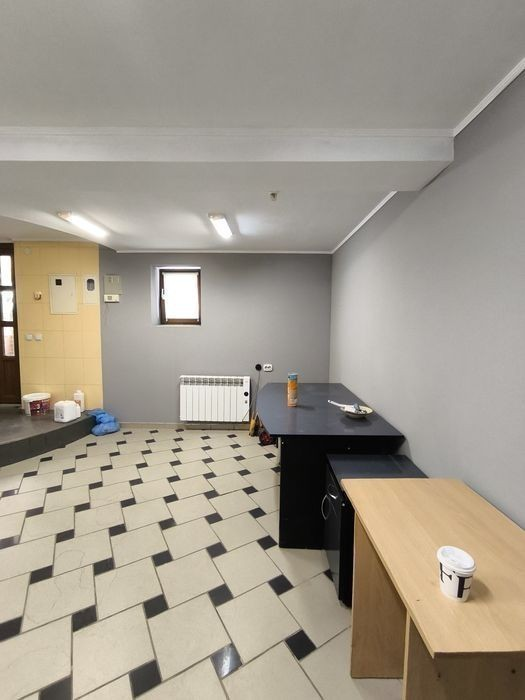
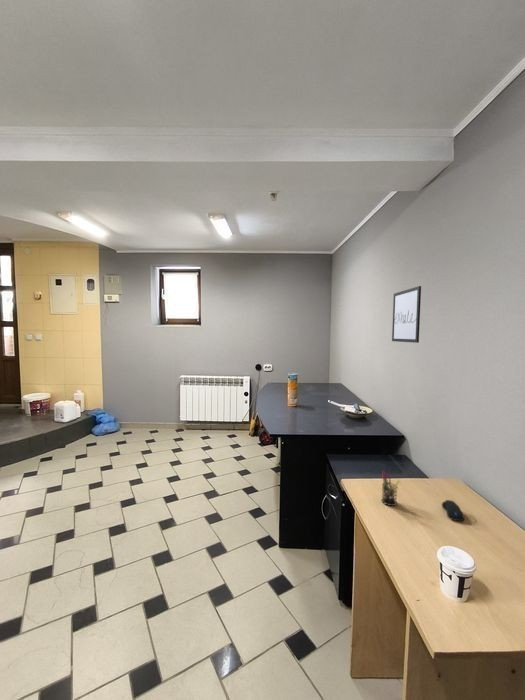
+ computer mouse [441,499,465,522]
+ wall art [391,285,422,344]
+ pen holder [381,470,401,507]
